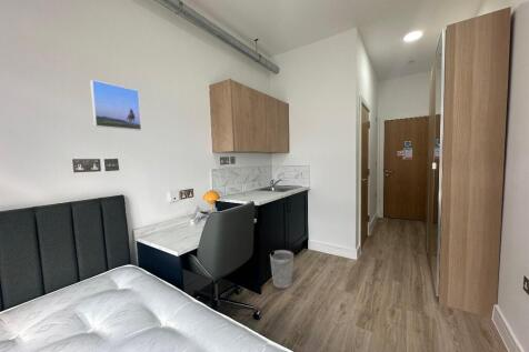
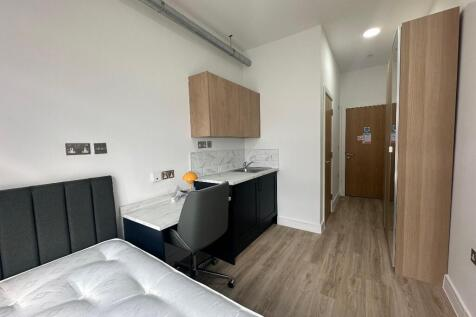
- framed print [89,79,142,132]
- wastebasket [269,249,295,290]
